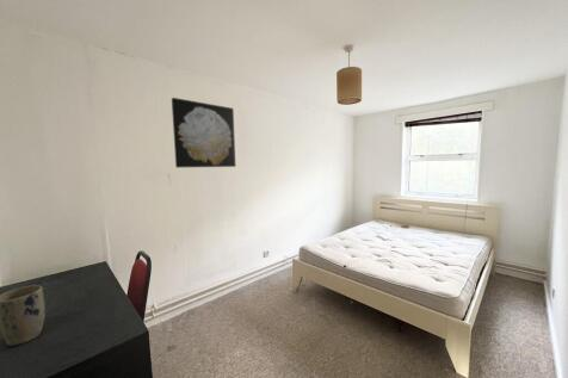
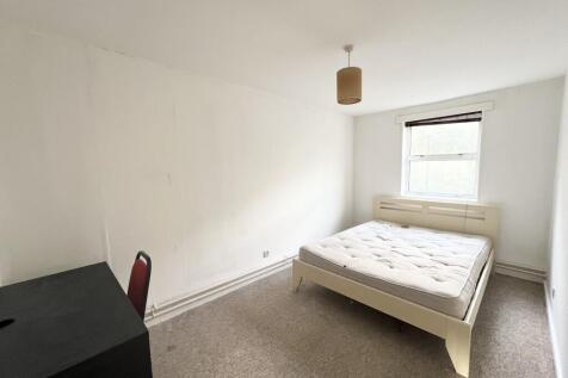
- plant pot [0,284,47,347]
- wall art [171,97,236,169]
